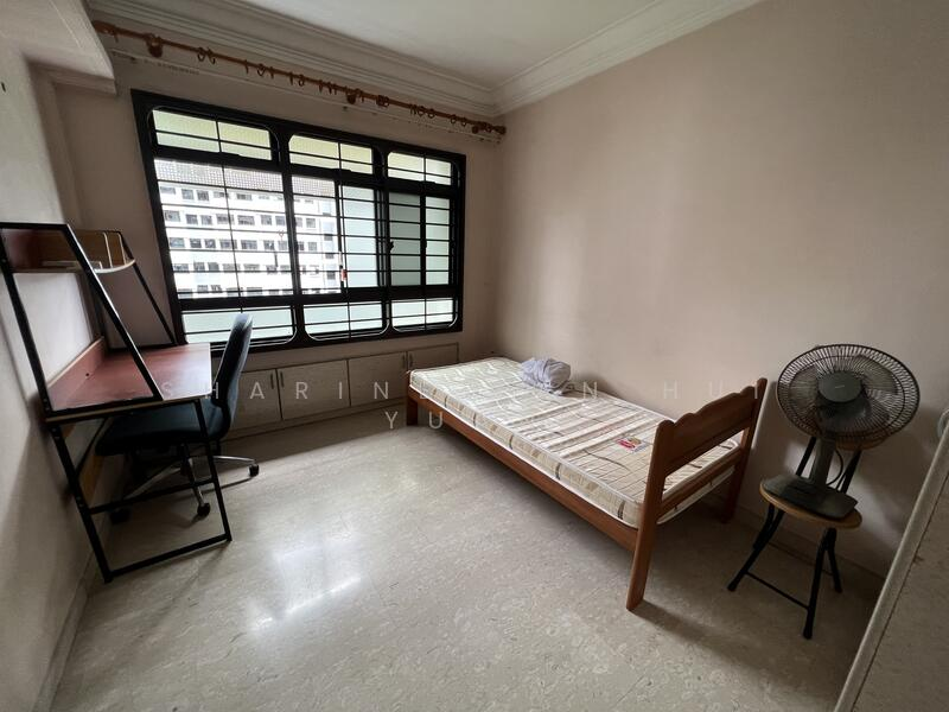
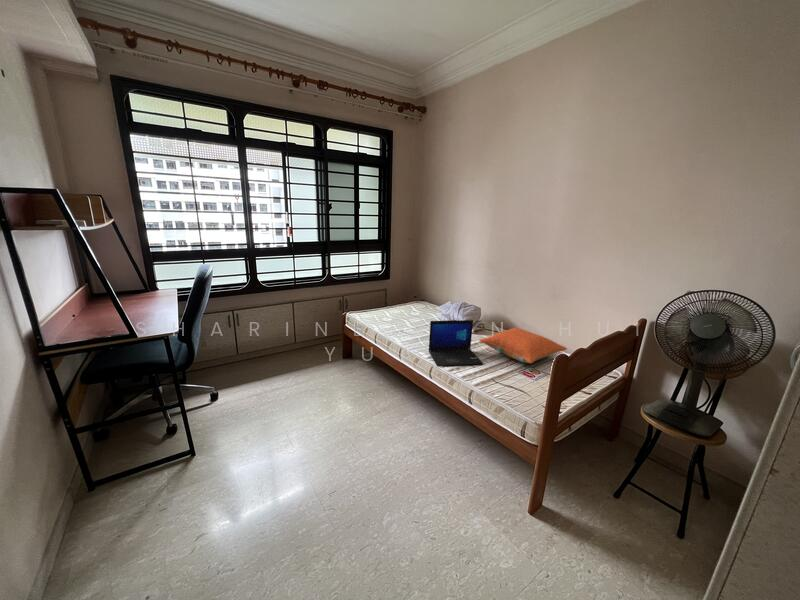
+ laptop [428,319,484,367]
+ pillow [478,327,568,364]
